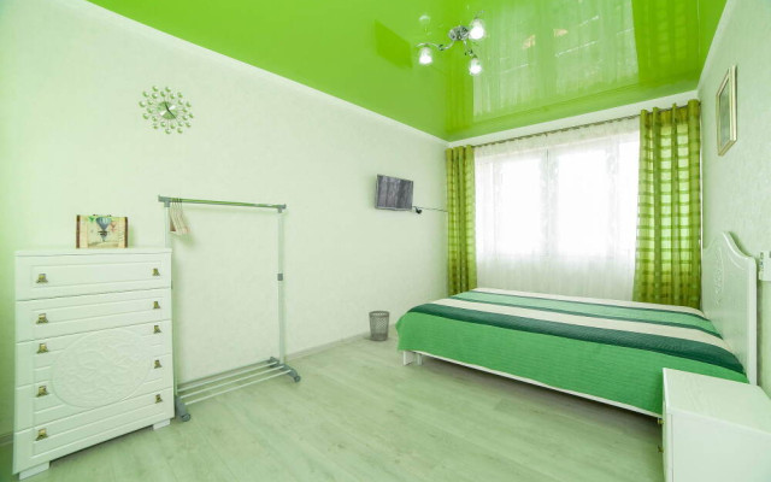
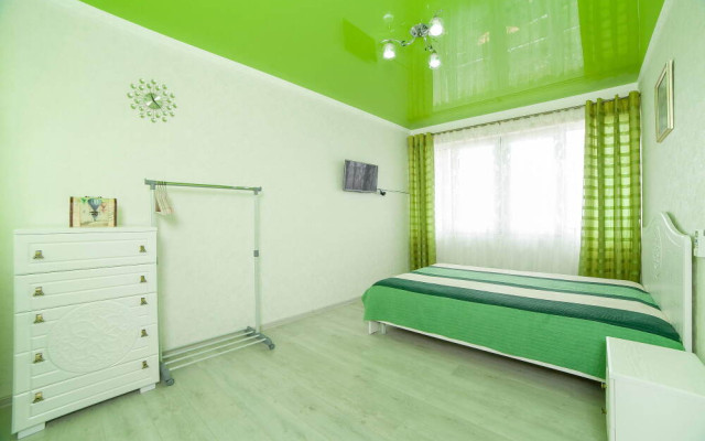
- wastebasket [367,310,390,342]
